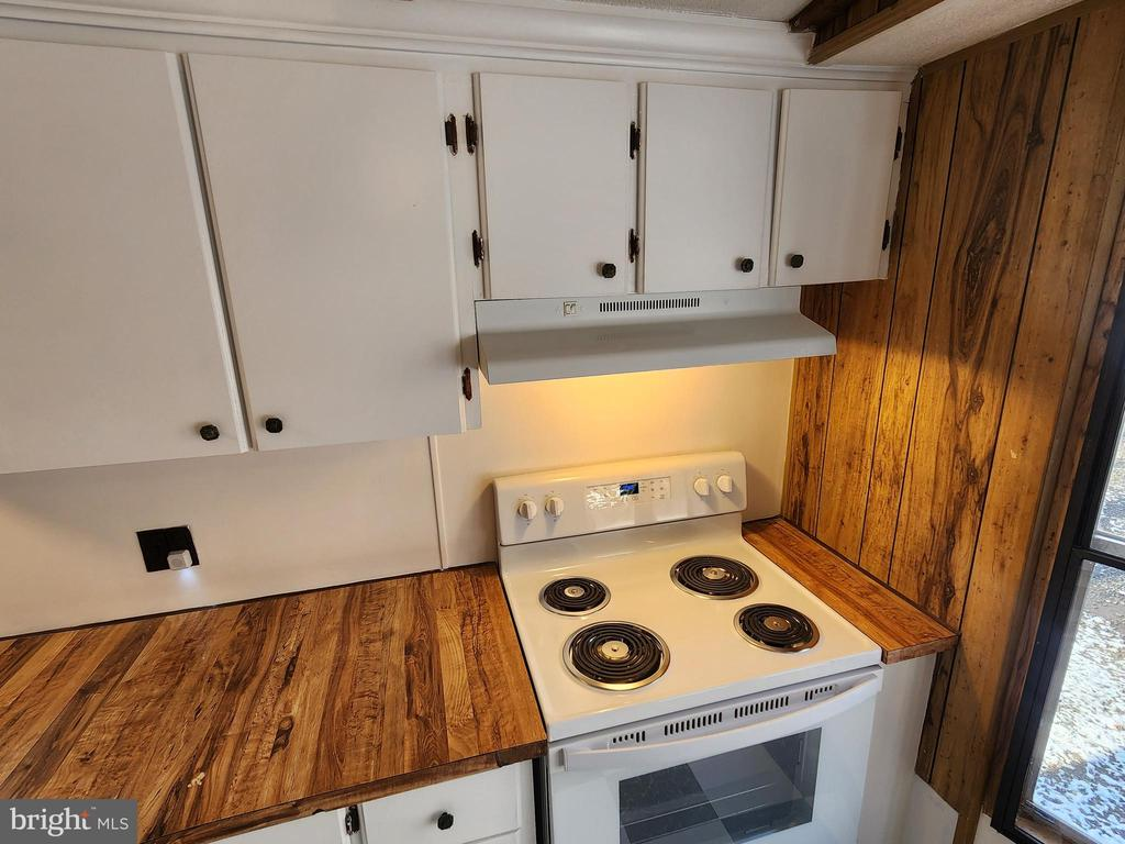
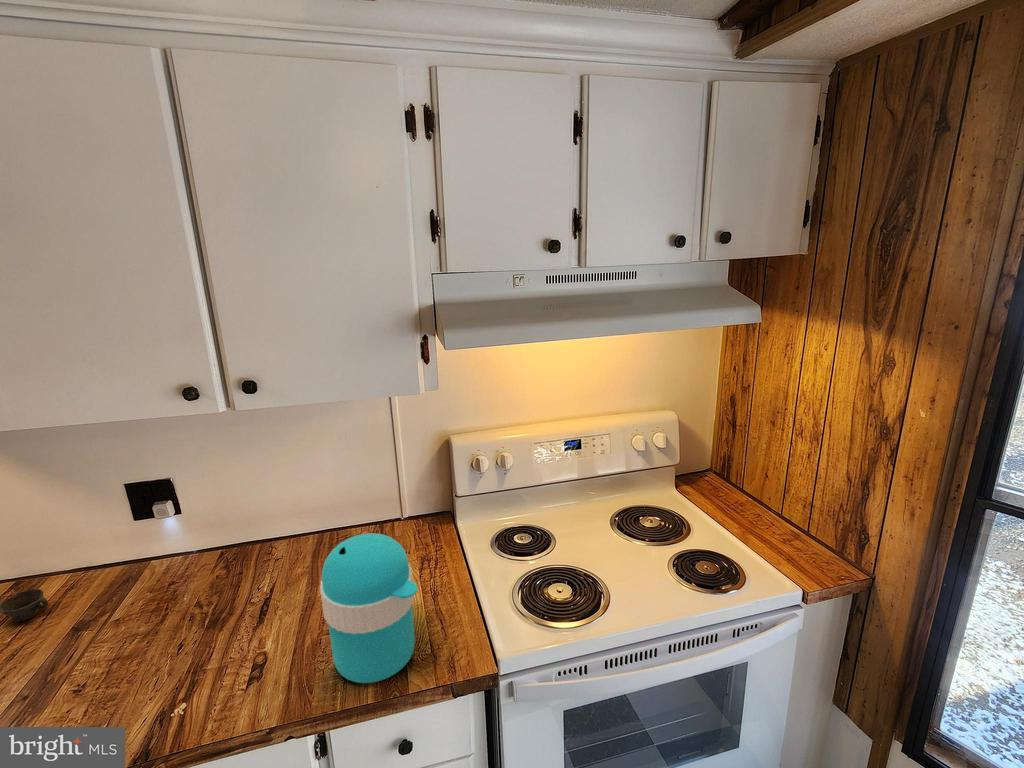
+ coffee maker [319,532,419,684]
+ cup [0,588,49,623]
